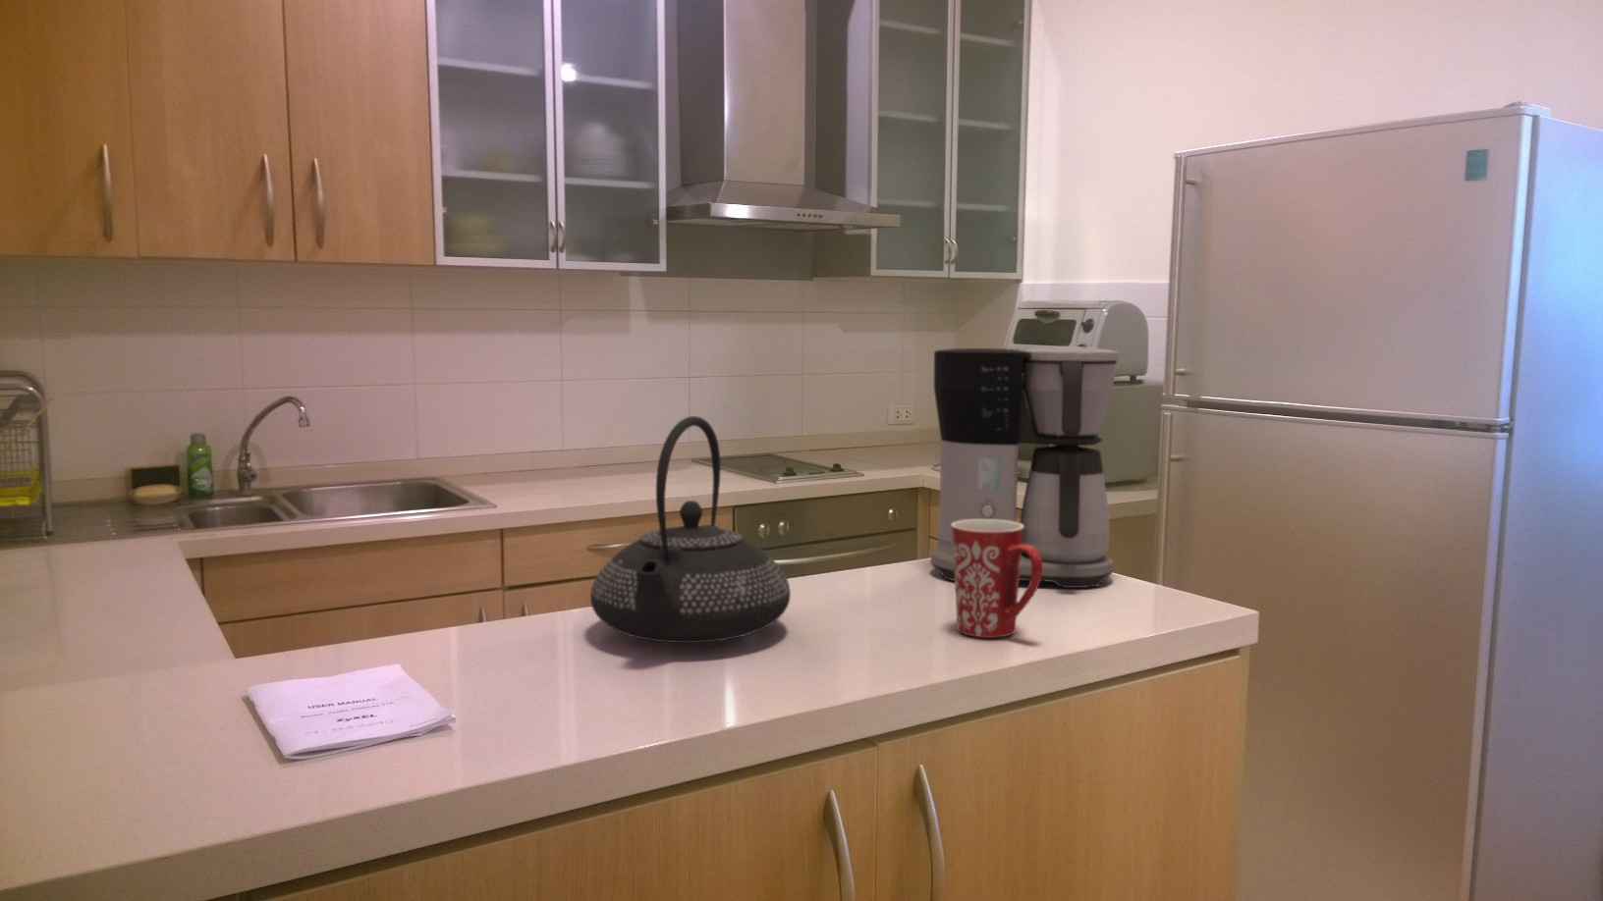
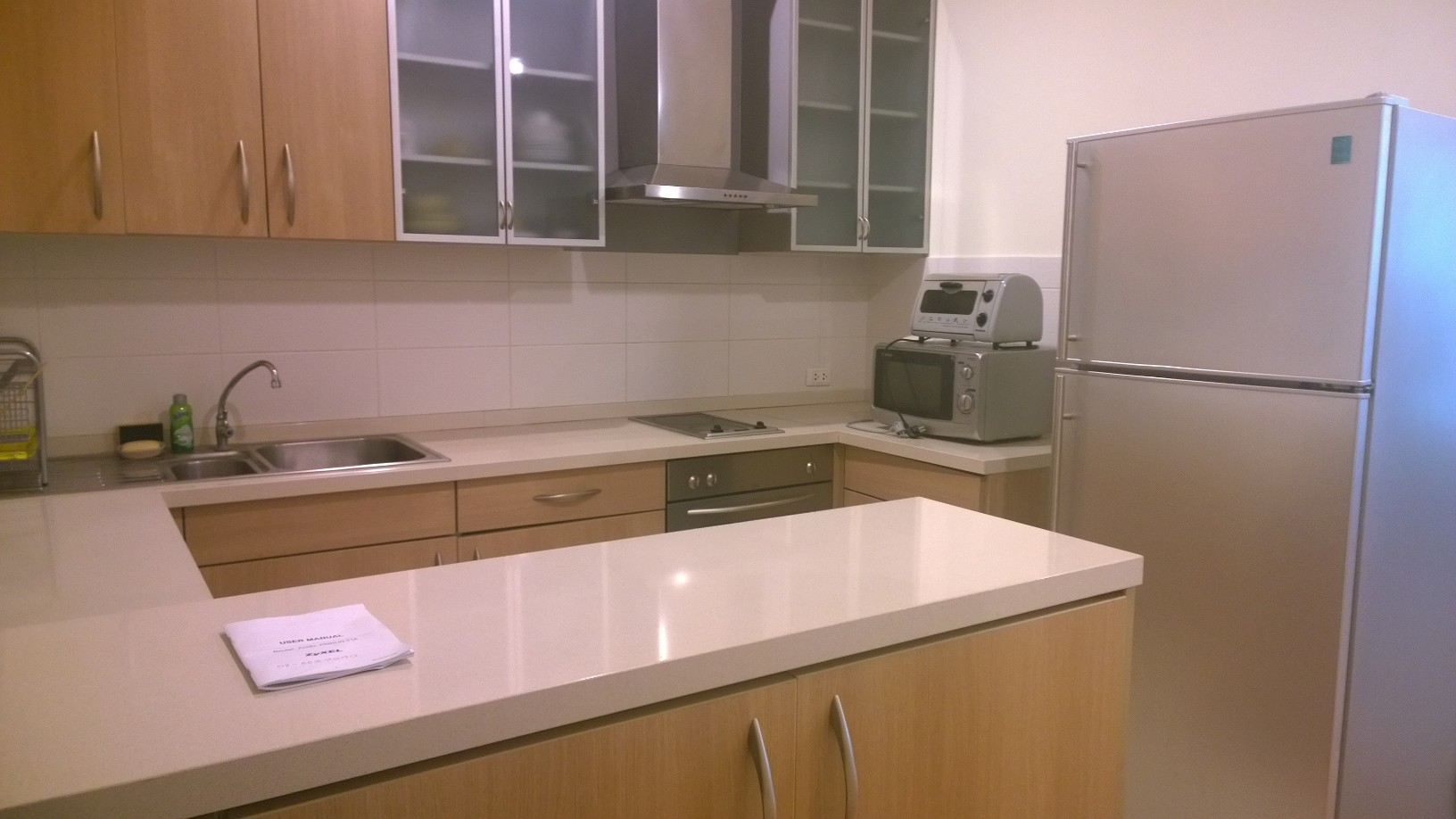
- teapot [589,415,792,644]
- mug [951,519,1043,639]
- coffee maker [929,345,1121,589]
